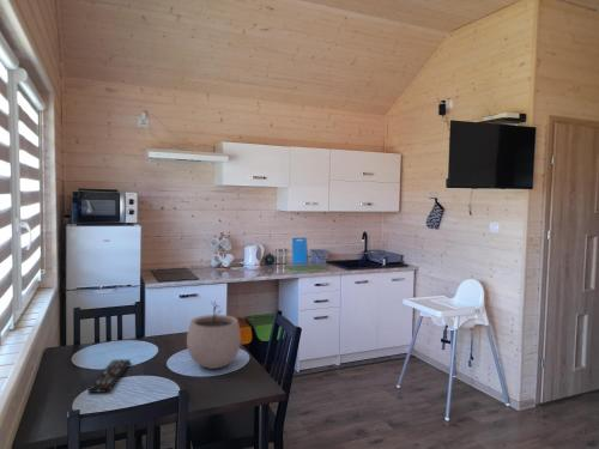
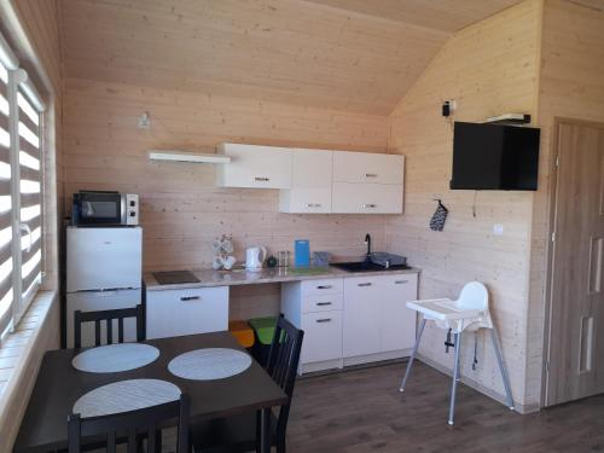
- remote control [87,358,132,394]
- plant pot [186,299,242,370]
